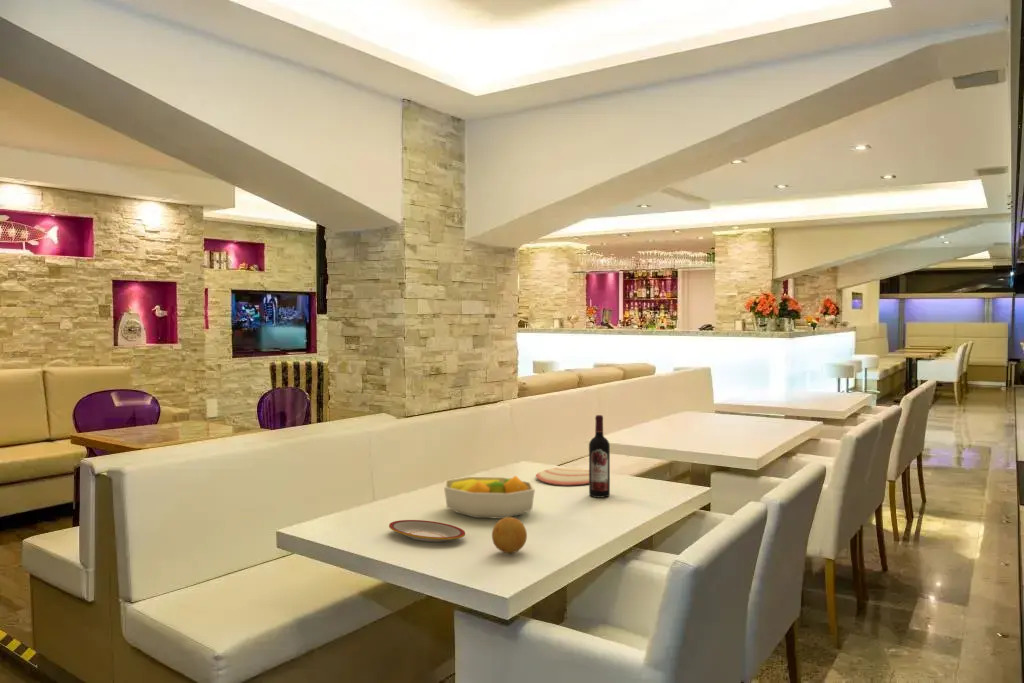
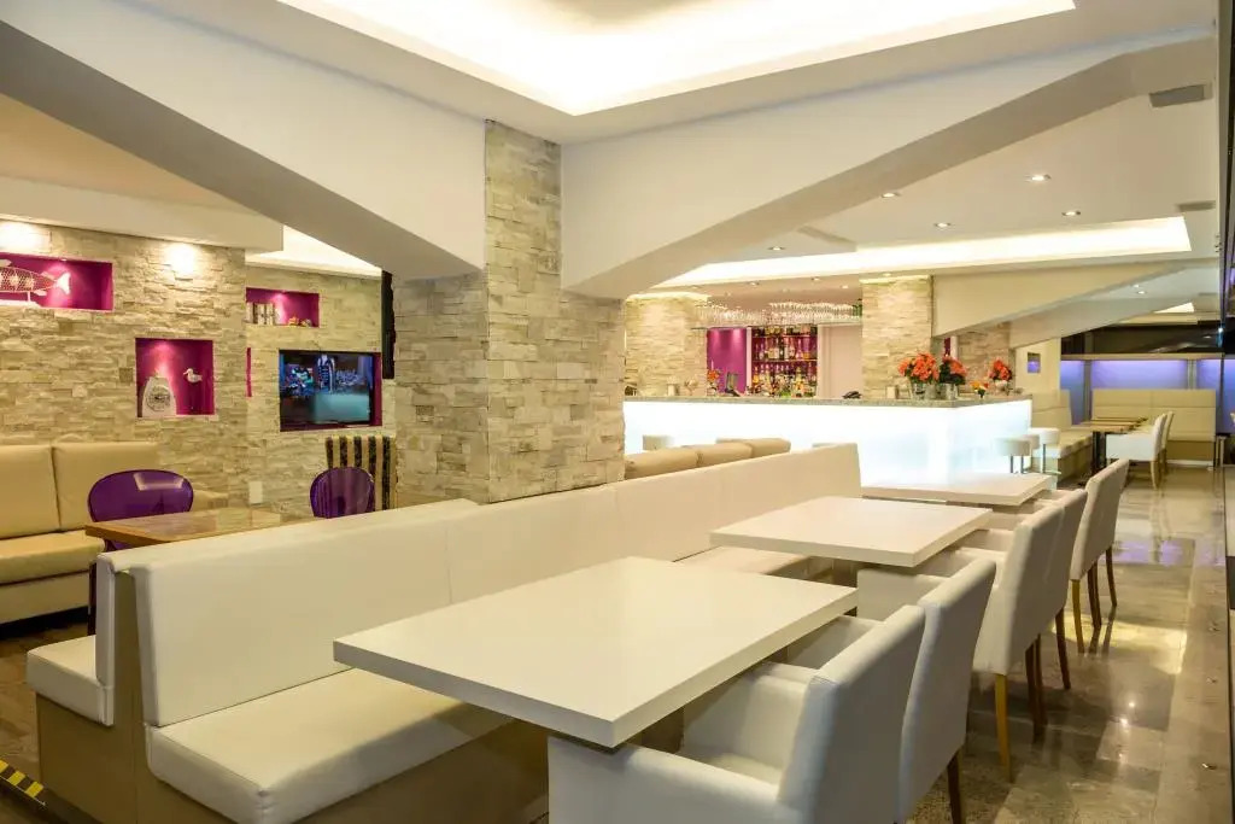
- plate [535,466,589,487]
- fruit [491,517,528,554]
- plate [388,519,466,543]
- wine bottle [588,414,611,499]
- fruit bowl [443,475,536,520]
